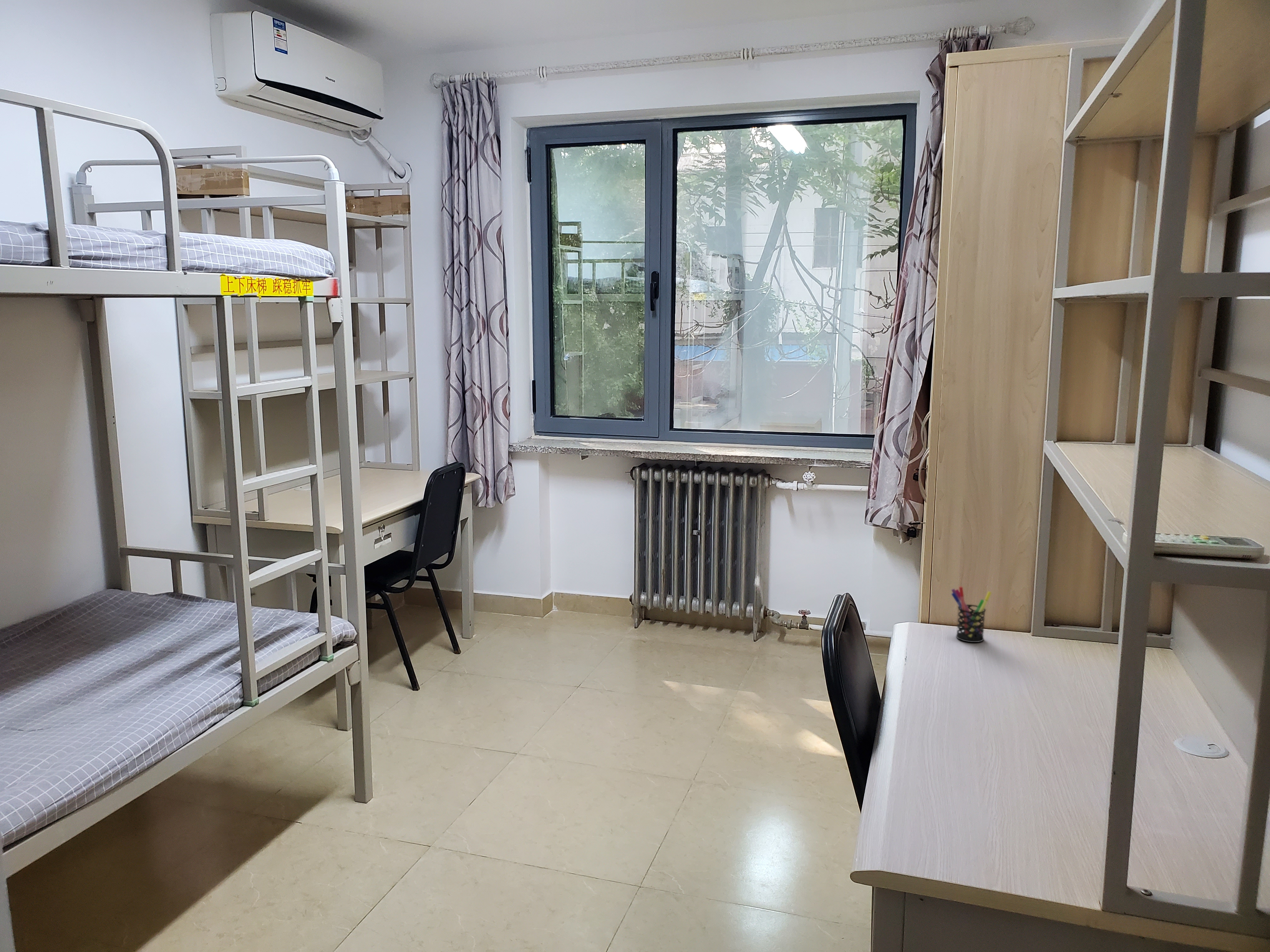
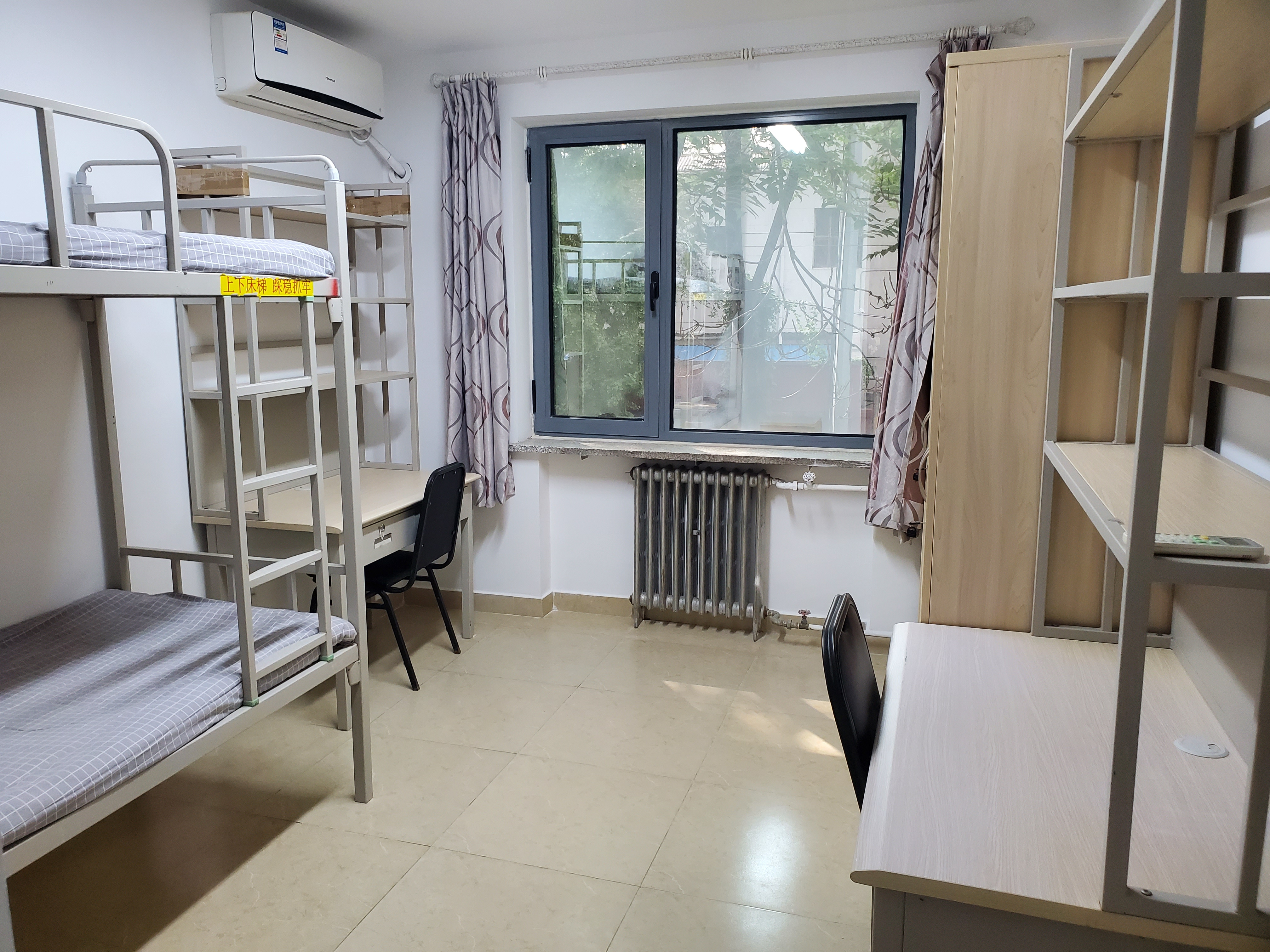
- pen holder [951,586,992,643]
